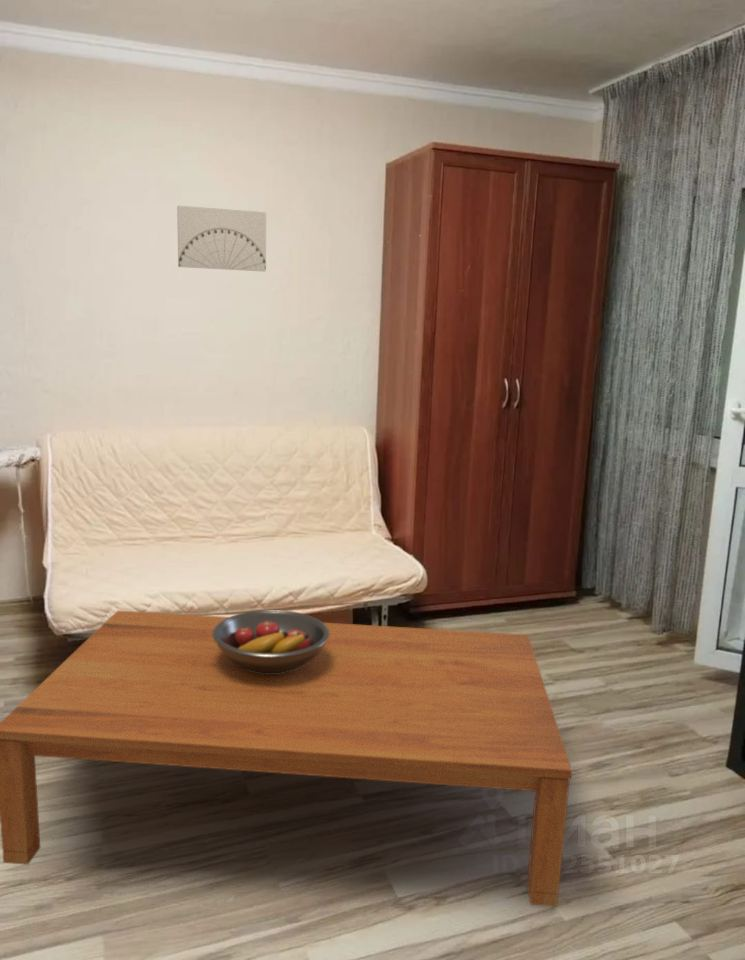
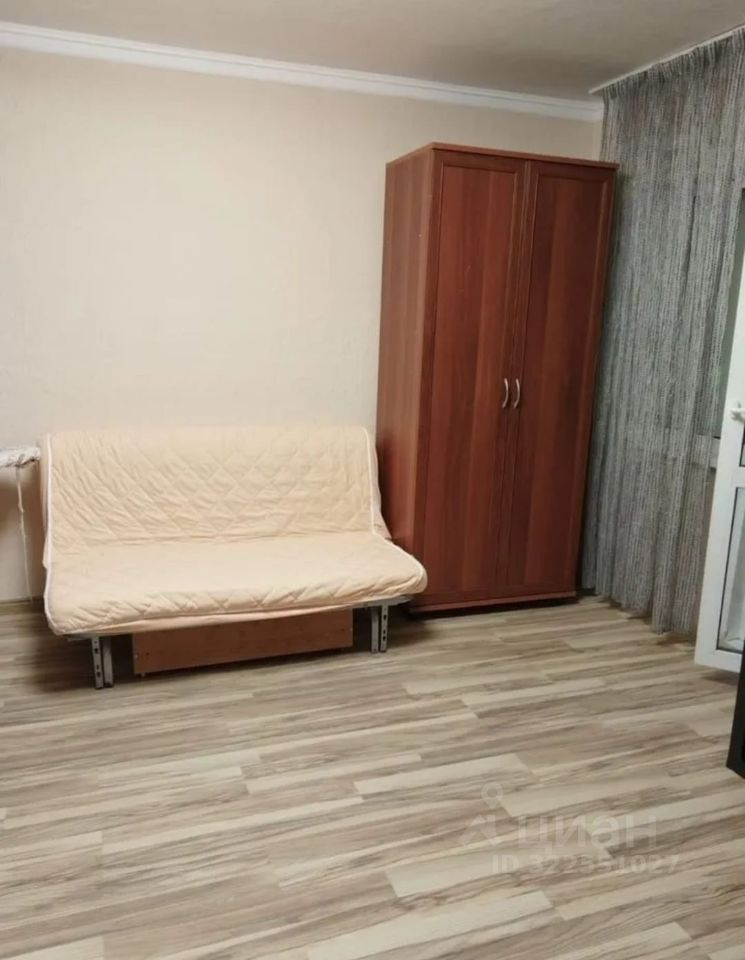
- fruit bowl [212,609,329,673]
- wall art [176,205,267,272]
- coffee table [0,609,573,908]
